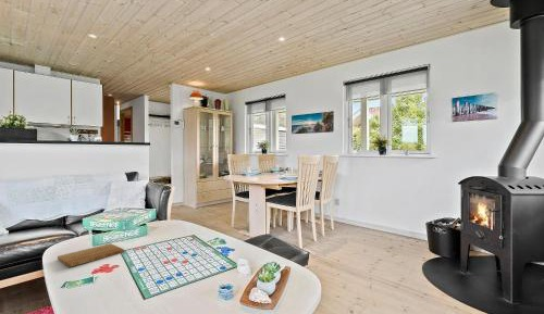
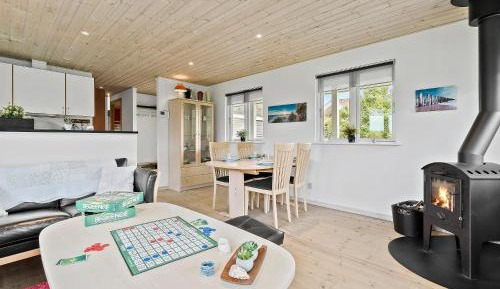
- cutting board [57,242,125,268]
